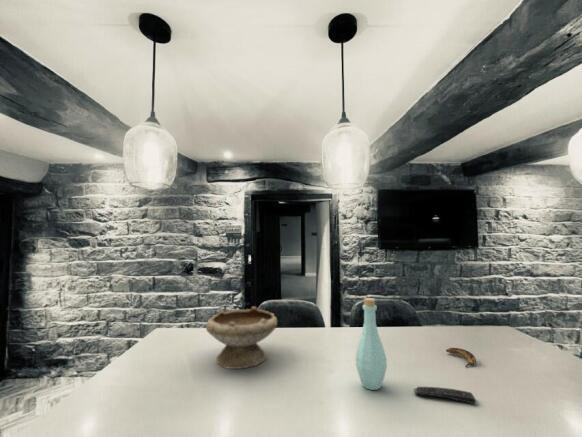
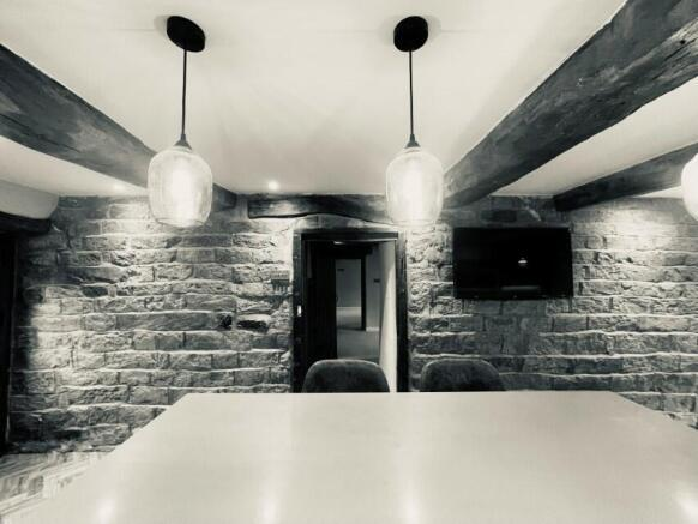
- banana [445,347,477,368]
- bowl [205,305,278,370]
- remote control [413,386,477,405]
- bottle [355,297,388,391]
